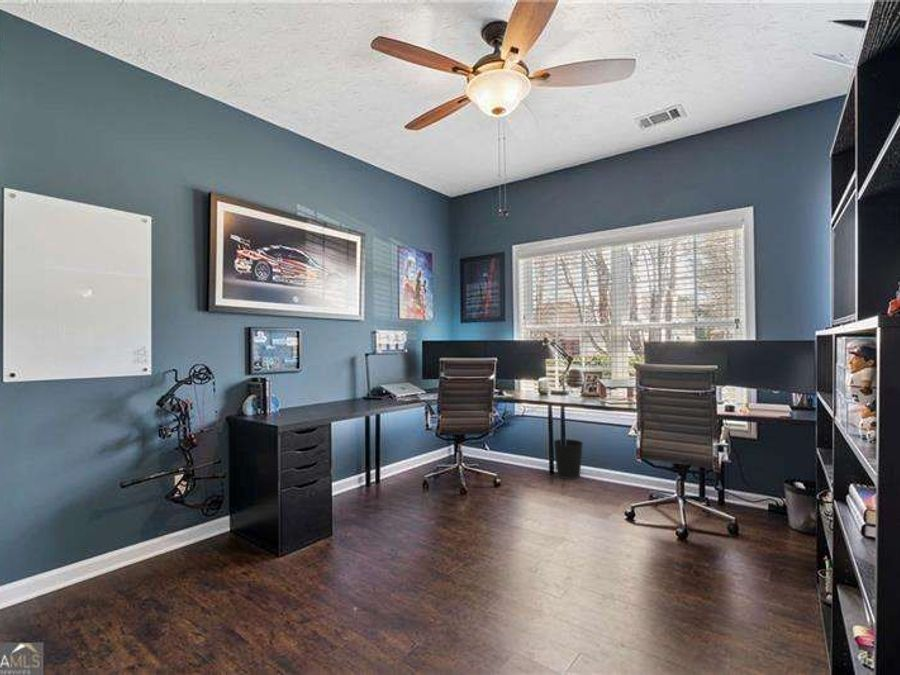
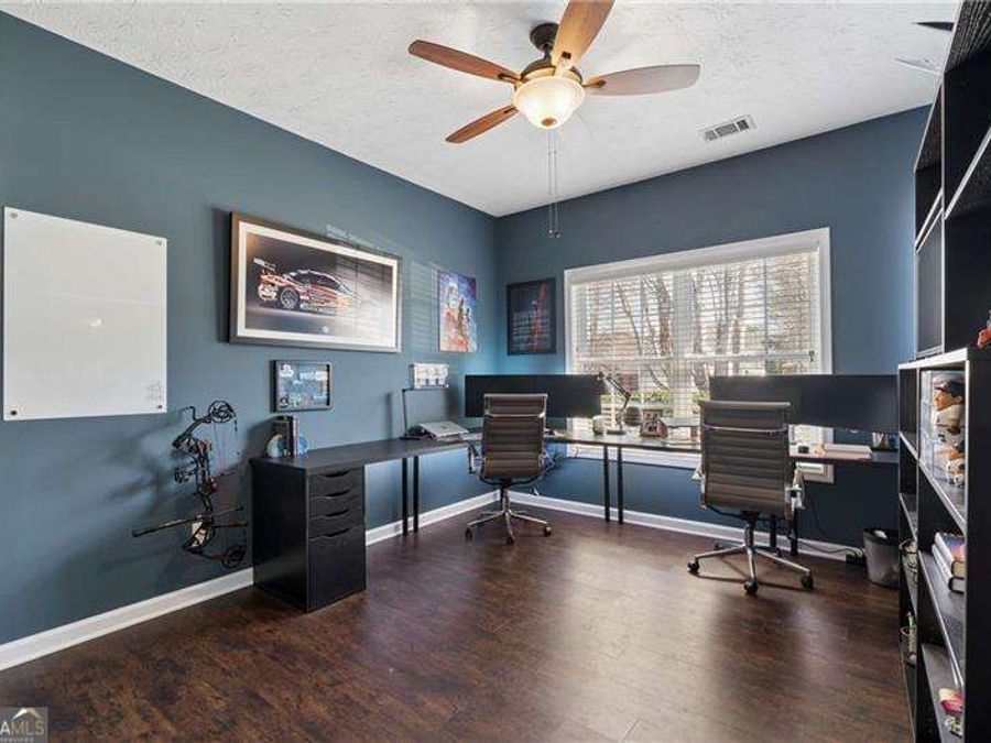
- wastebasket [552,438,584,480]
